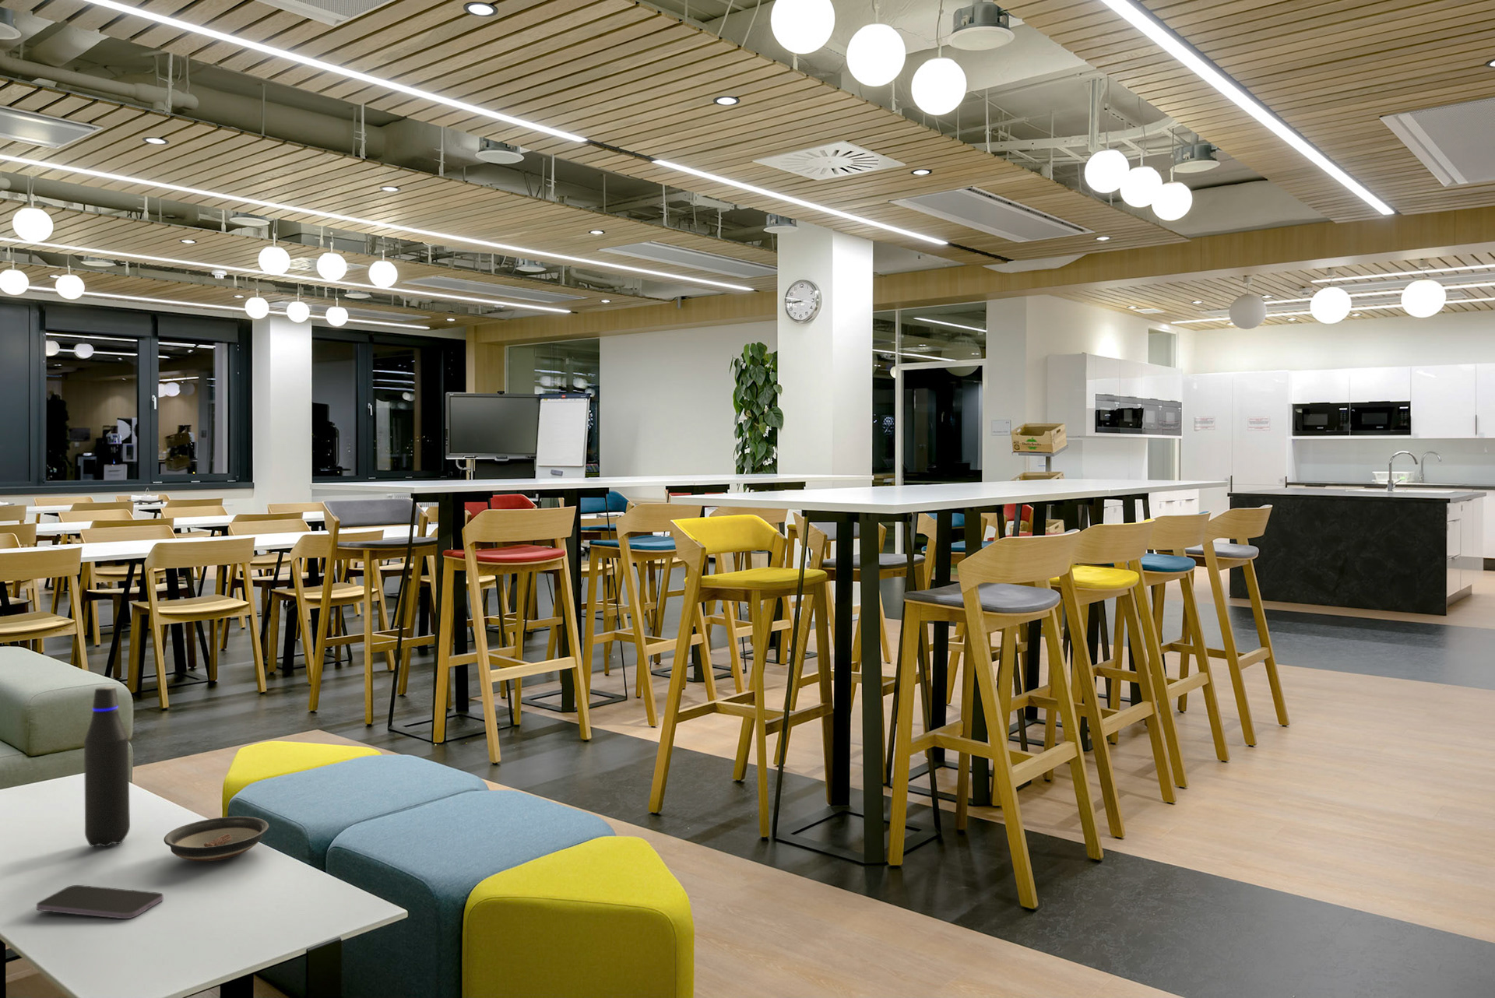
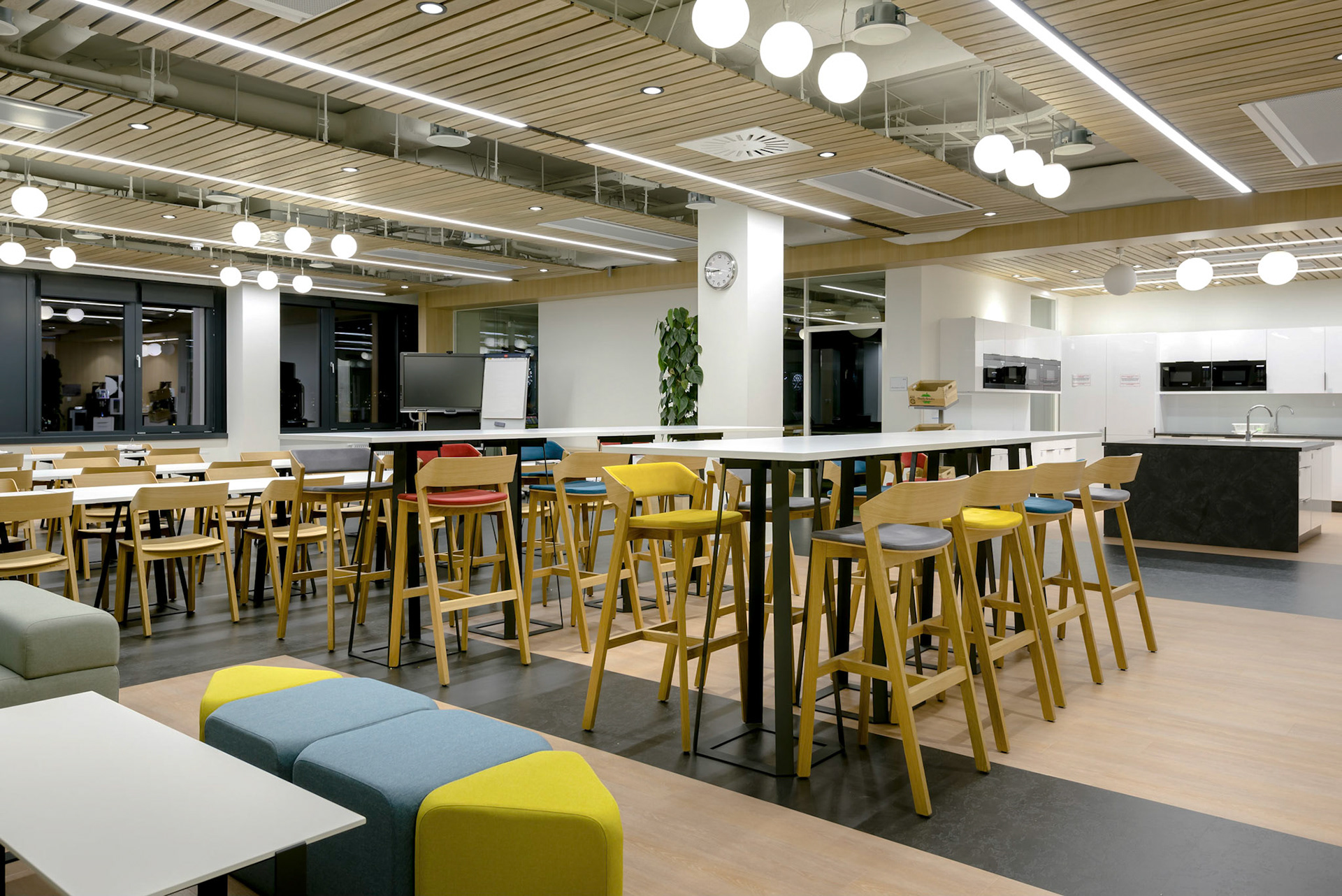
- water bottle [84,686,130,848]
- smartphone [36,884,164,919]
- saucer [163,815,271,862]
